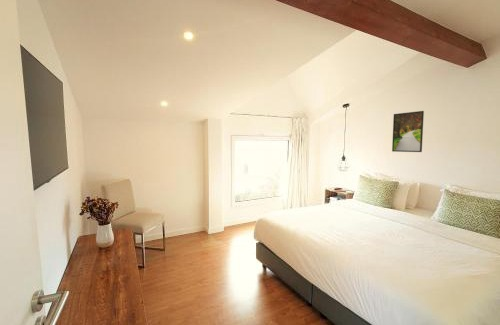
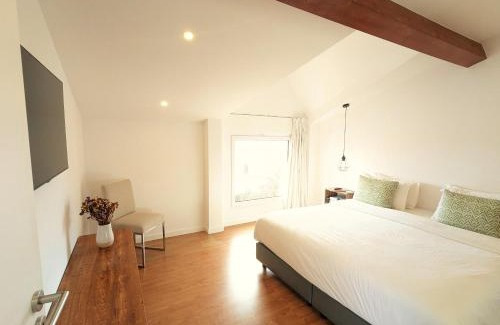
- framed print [391,110,425,153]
